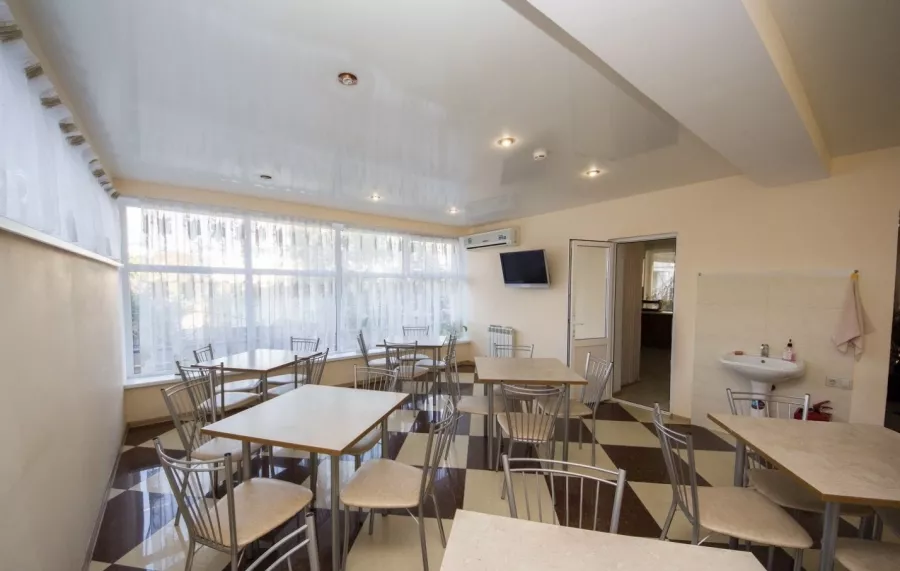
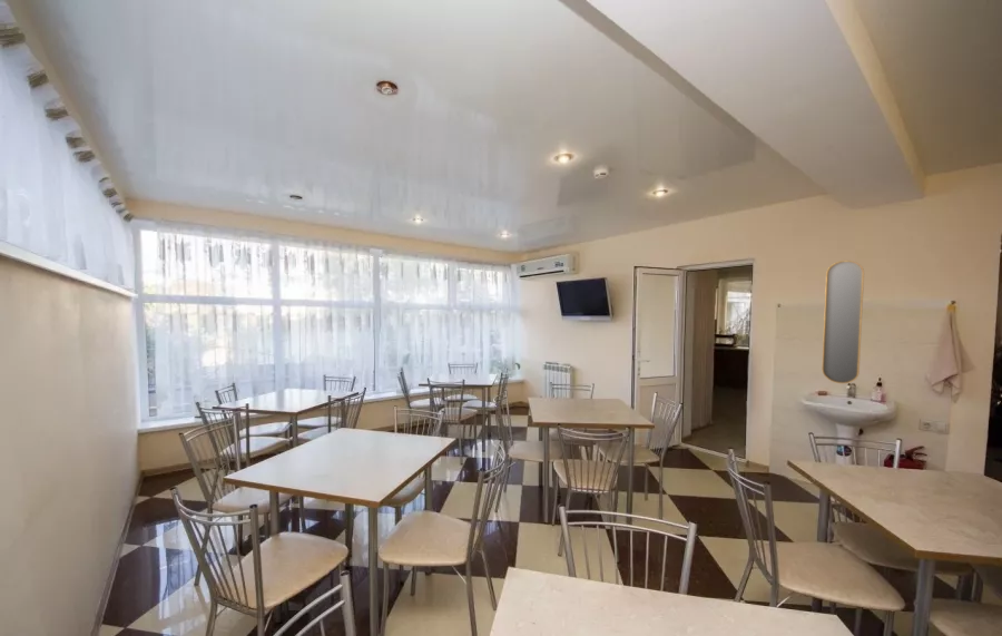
+ home mirror [821,260,865,384]
